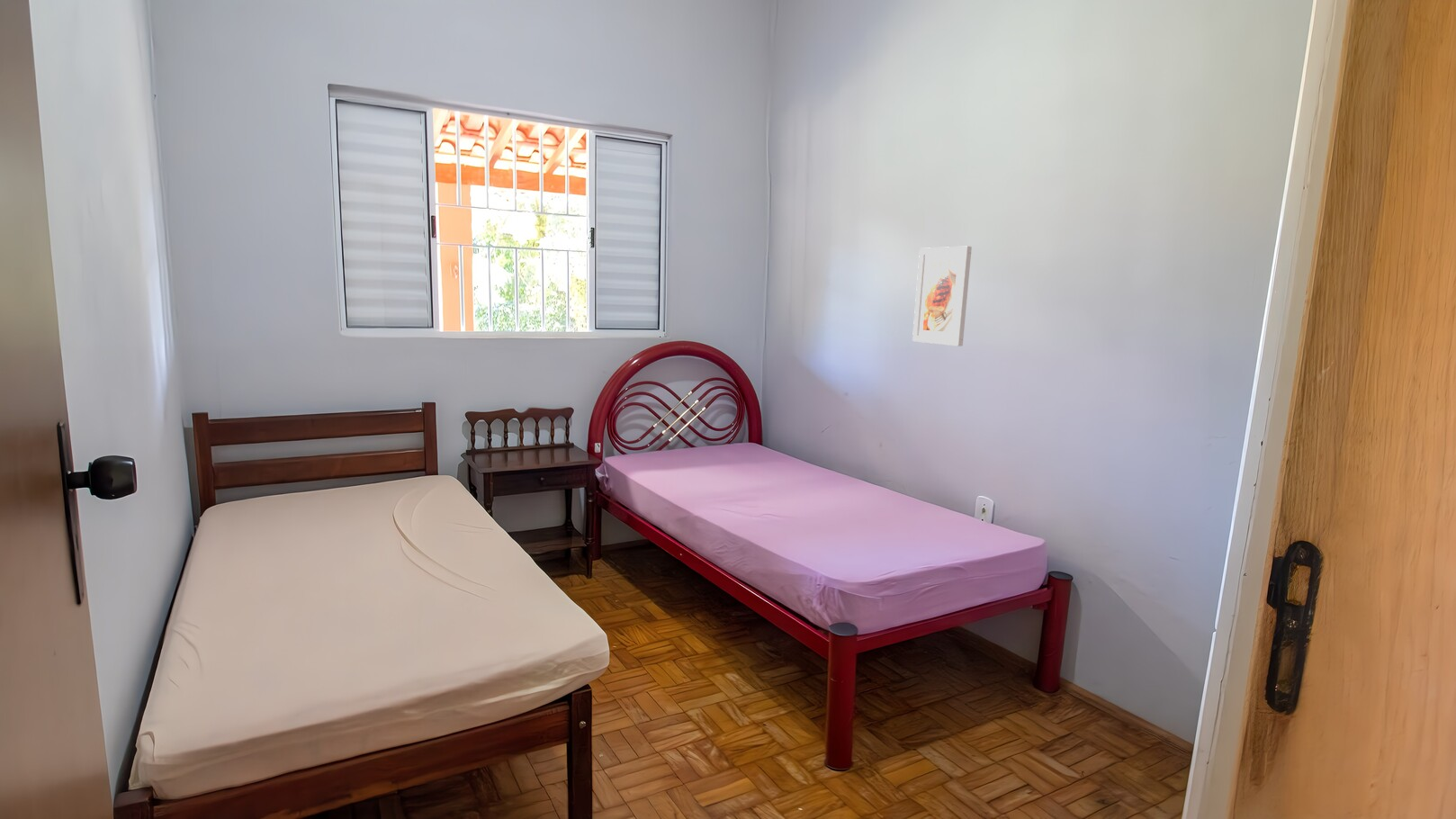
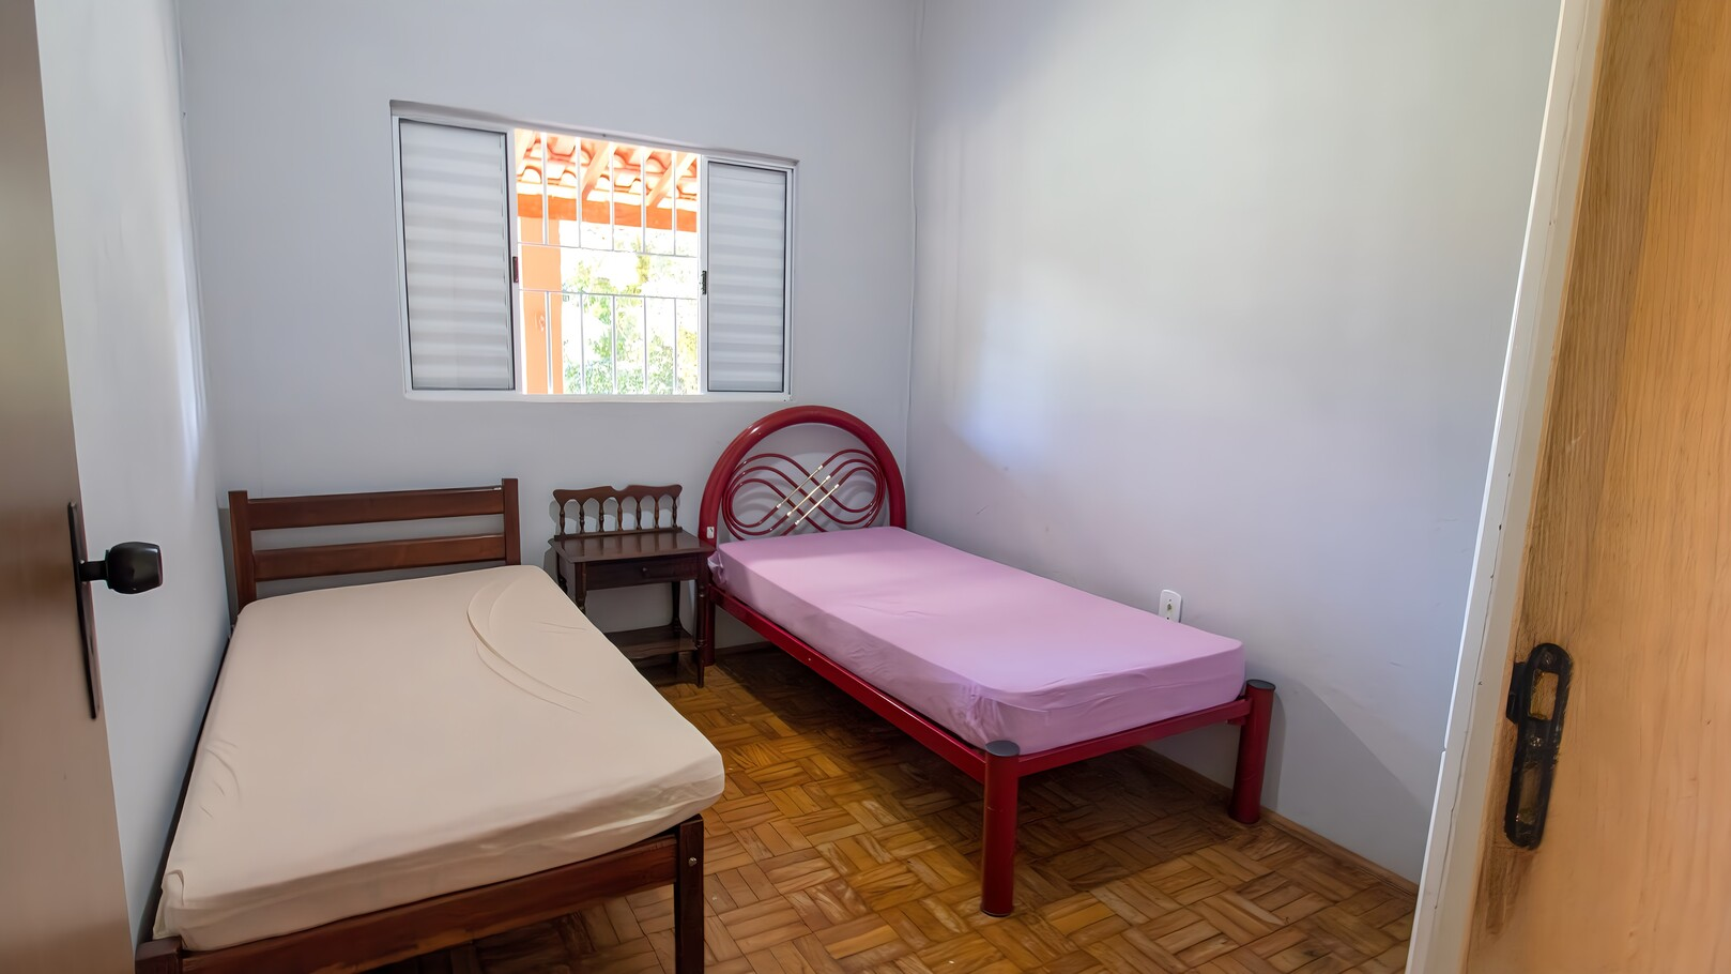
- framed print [912,246,973,347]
